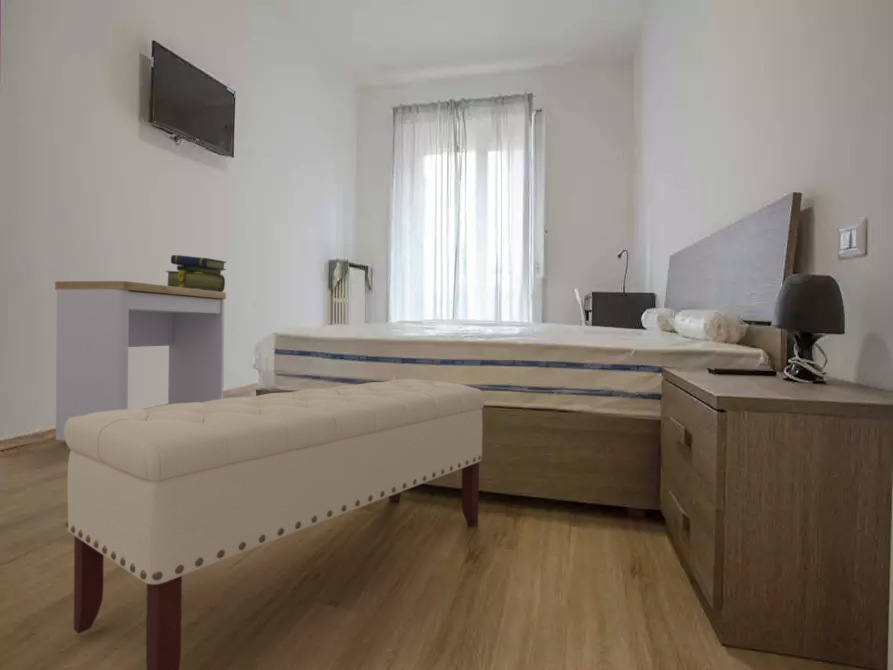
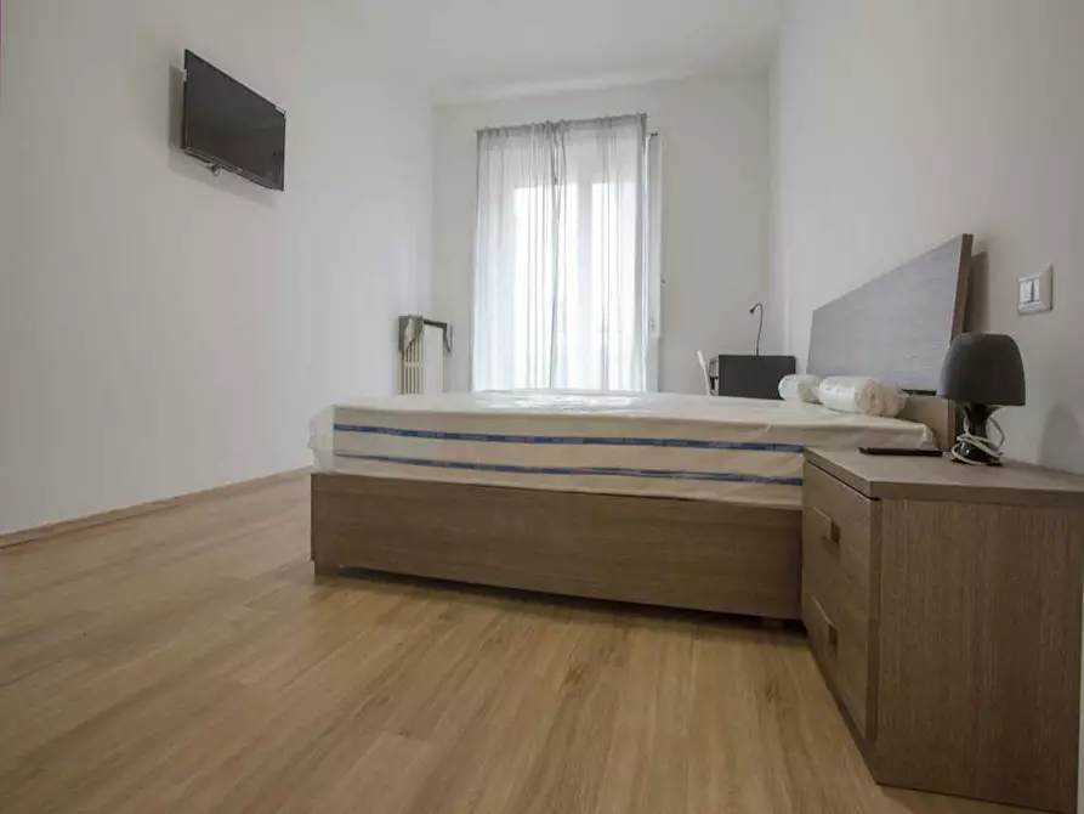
- bench [64,378,486,670]
- desk [54,280,227,443]
- stack of books [165,254,227,292]
